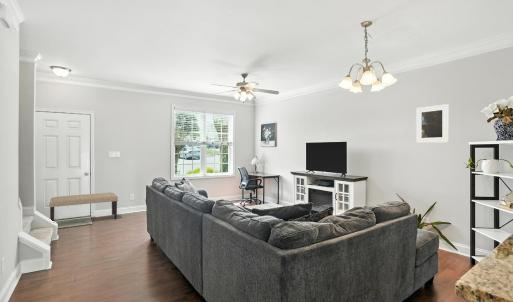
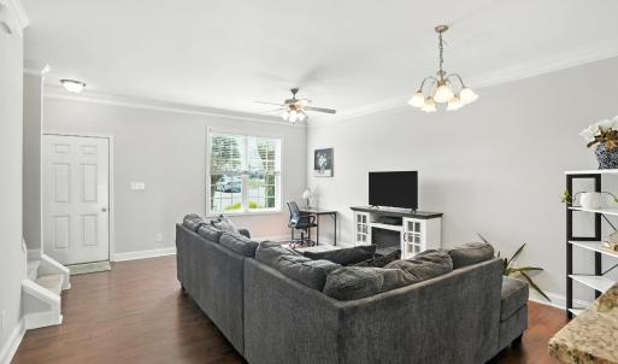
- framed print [415,103,450,144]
- bench [48,192,119,222]
